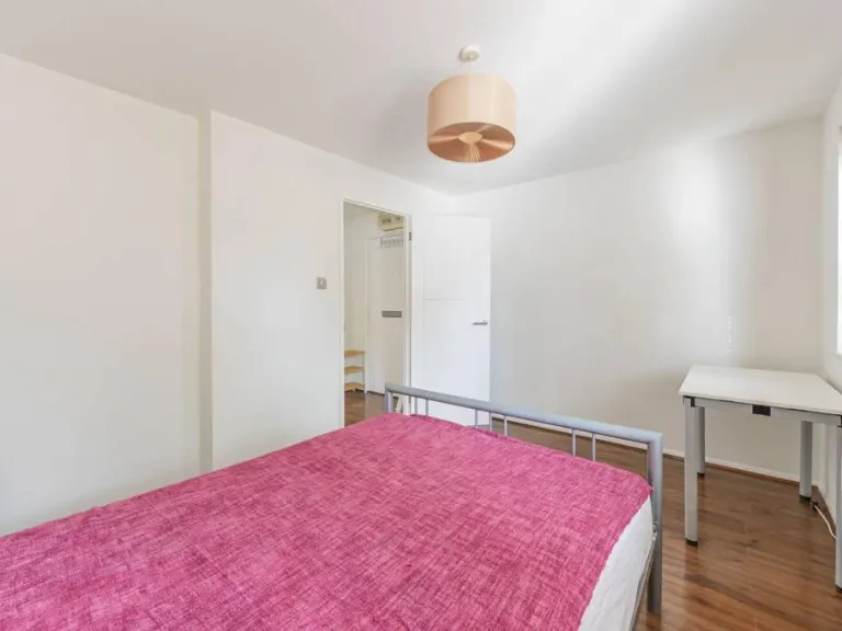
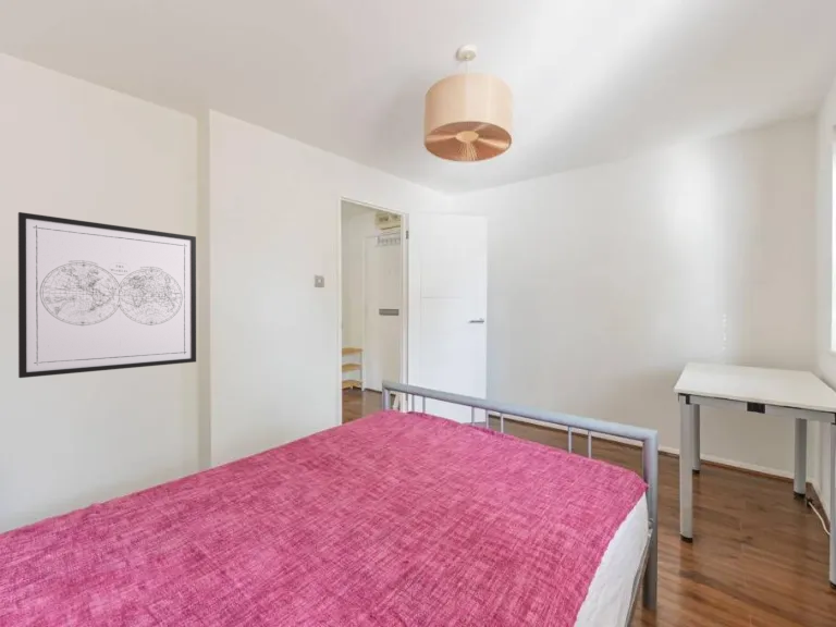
+ wall art [17,211,197,379]
